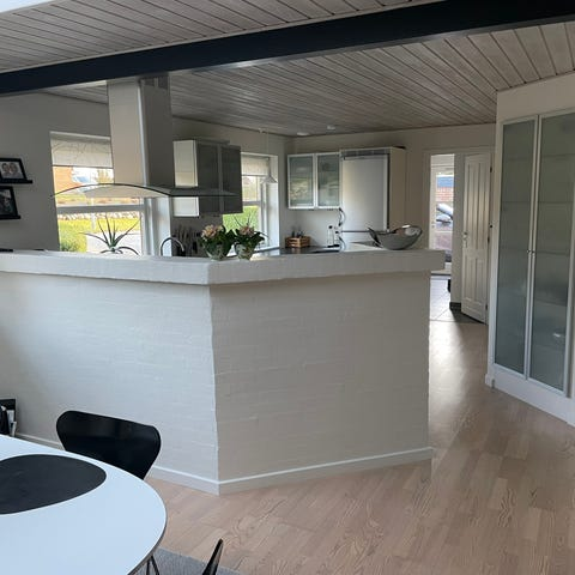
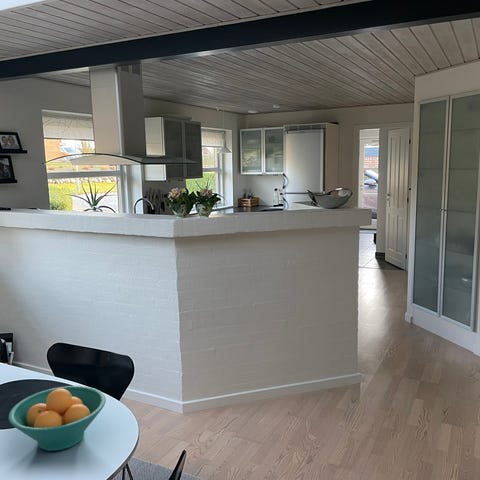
+ fruit bowl [8,385,107,452]
